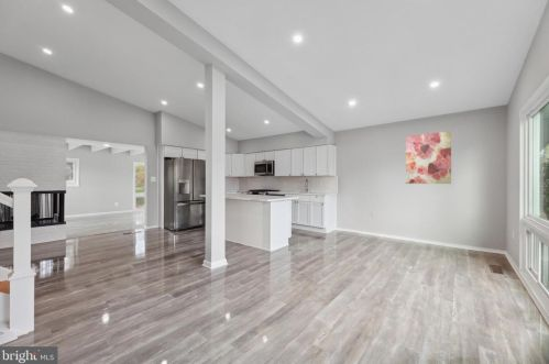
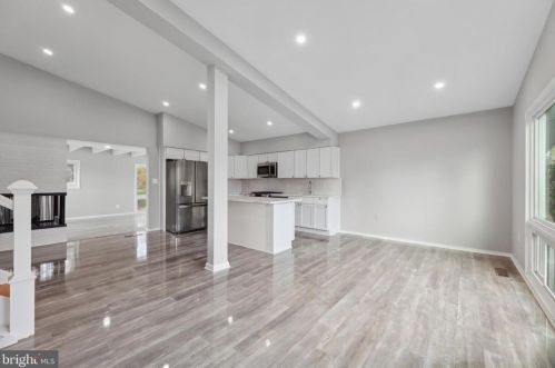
- wall art [405,130,452,185]
